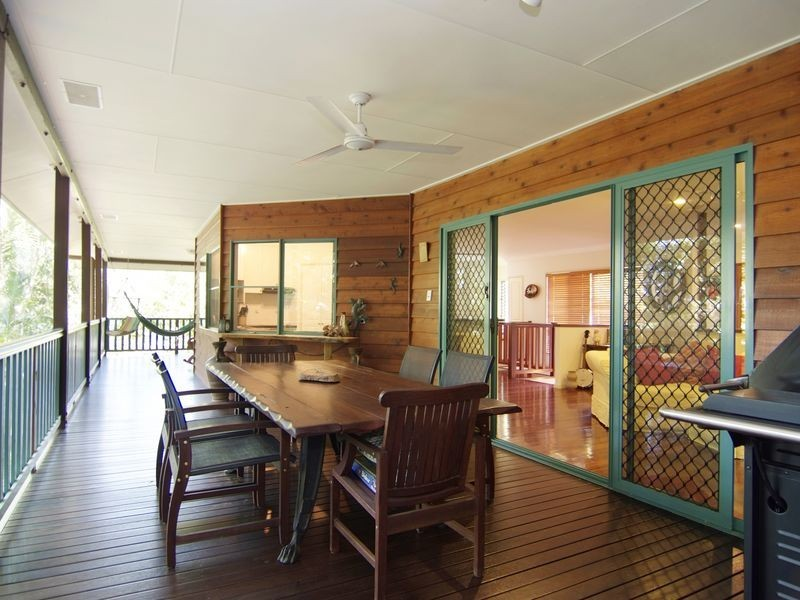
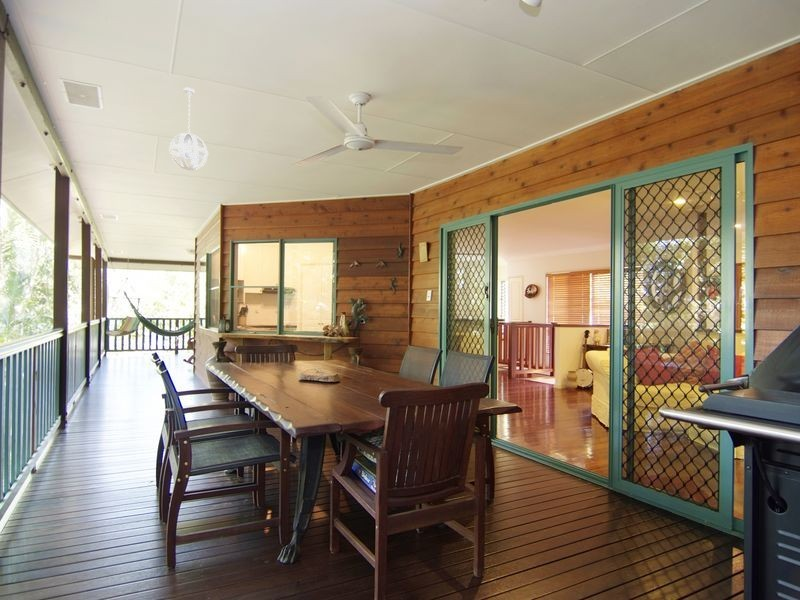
+ pendant light [168,87,209,171]
